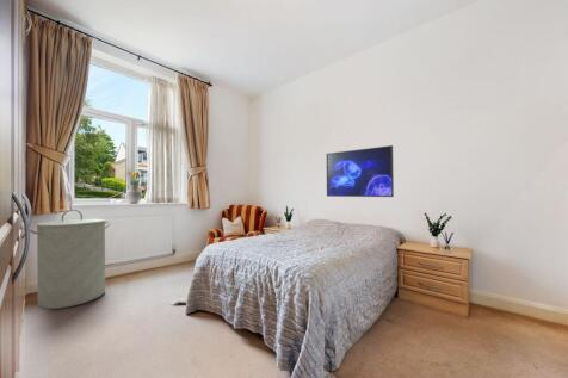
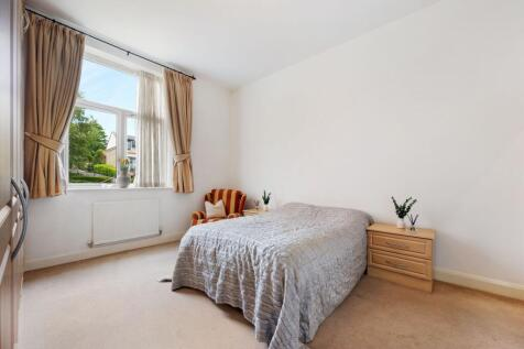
- laundry hamper [29,209,111,310]
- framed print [325,144,395,198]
